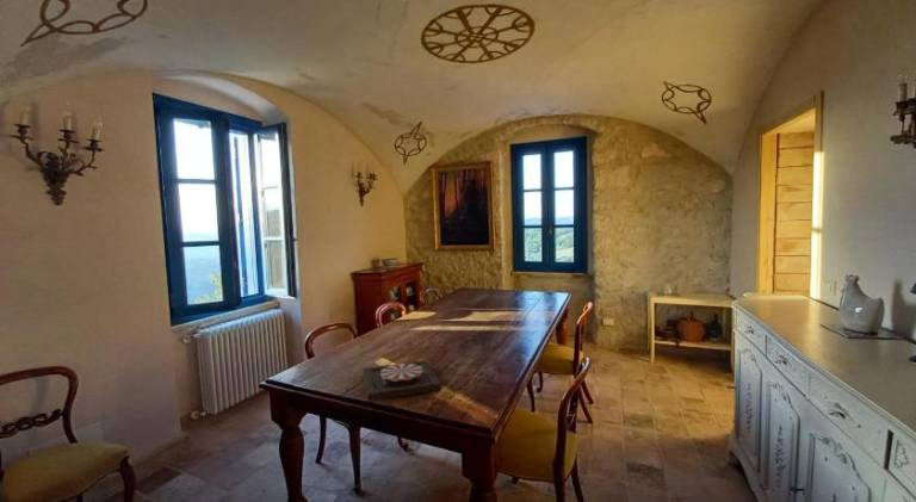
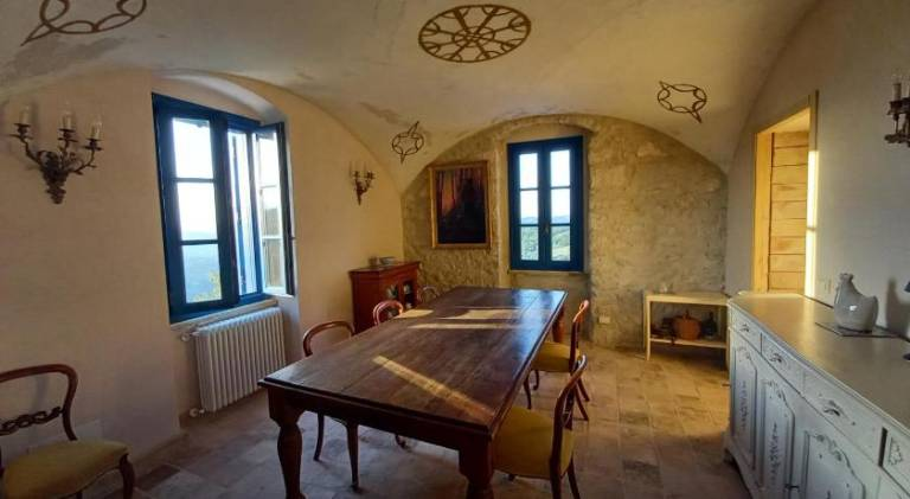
- plate [361,359,442,402]
